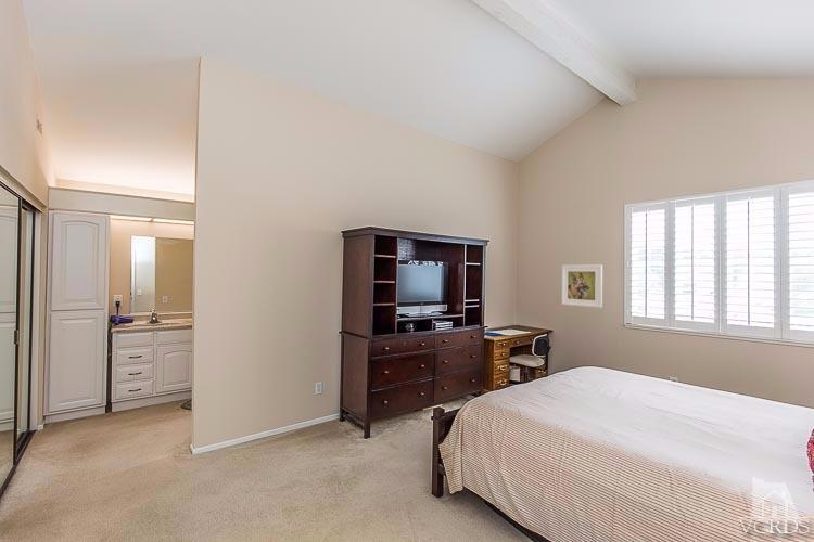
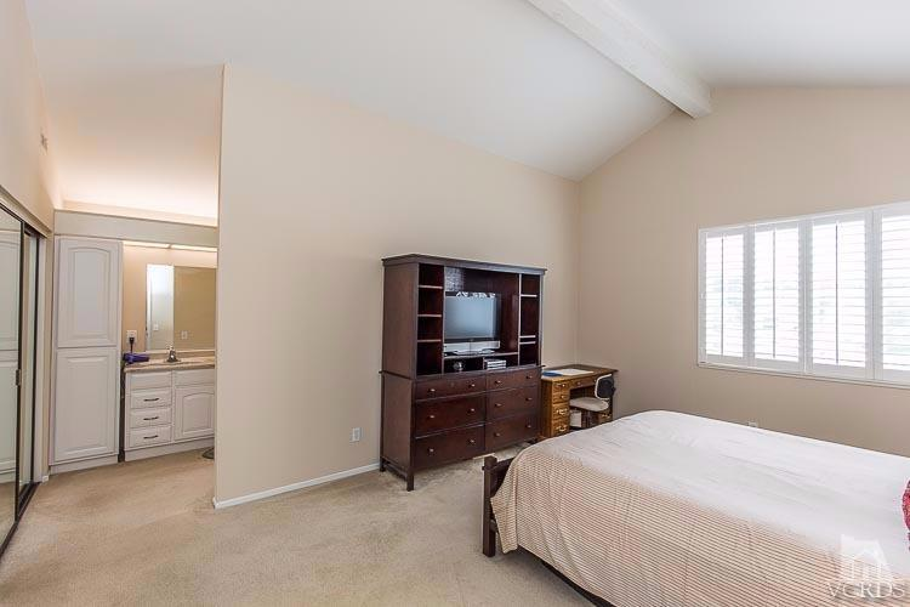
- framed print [561,263,603,309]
